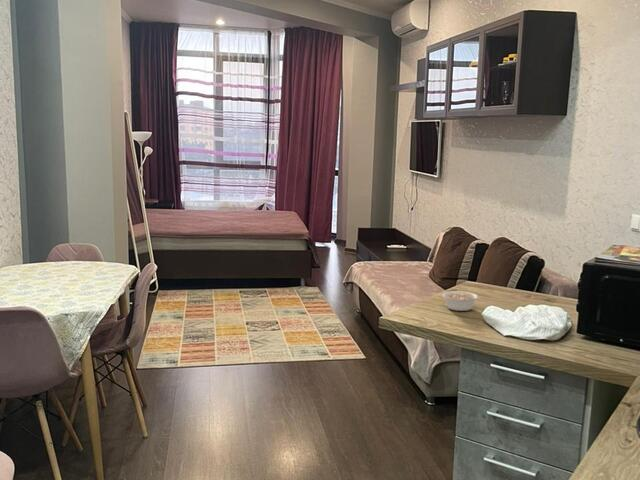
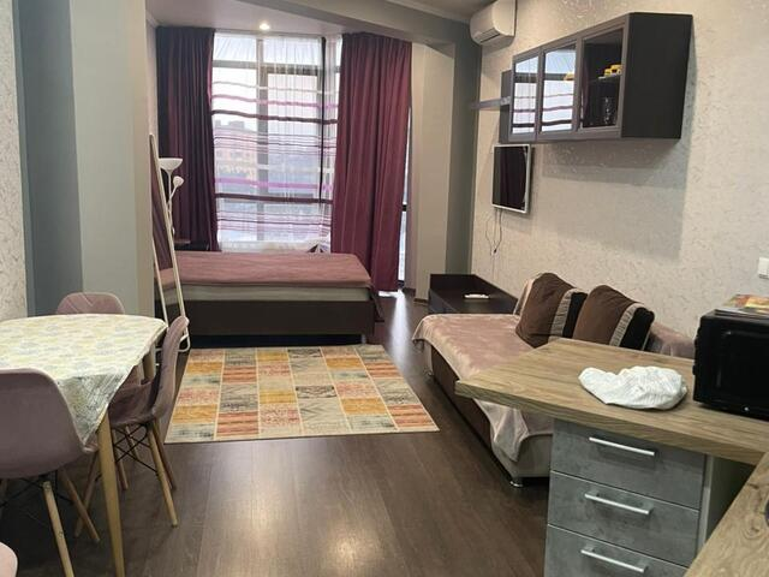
- legume [441,290,487,312]
